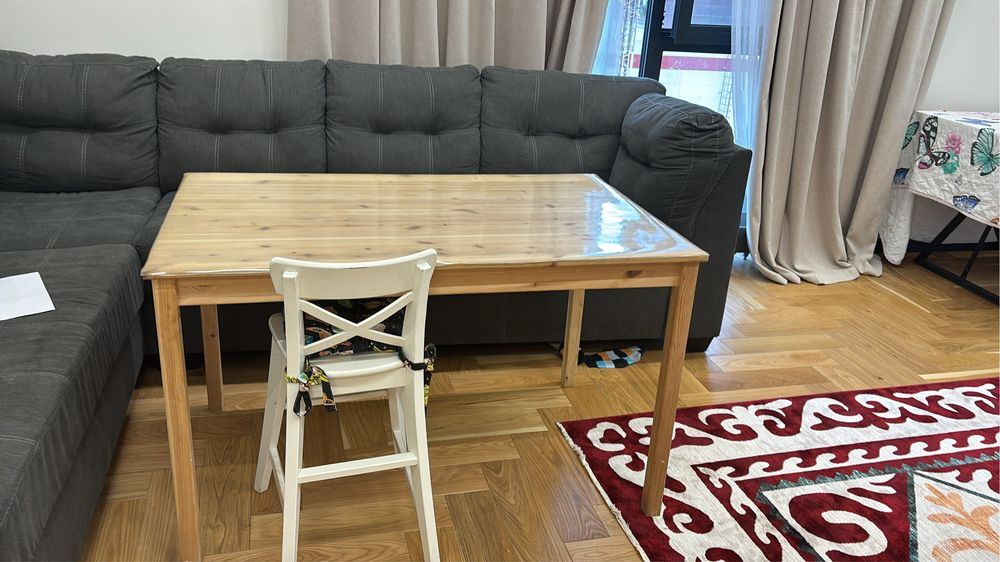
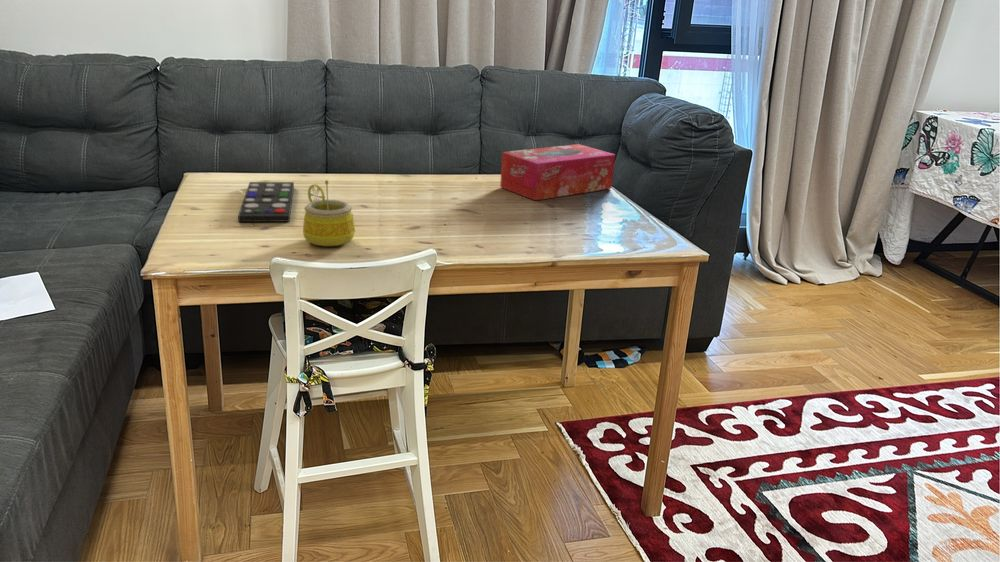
+ remote control [237,181,295,223]
+ mug [302,179,356,247]
+ tissue box [499,143,616,201]
